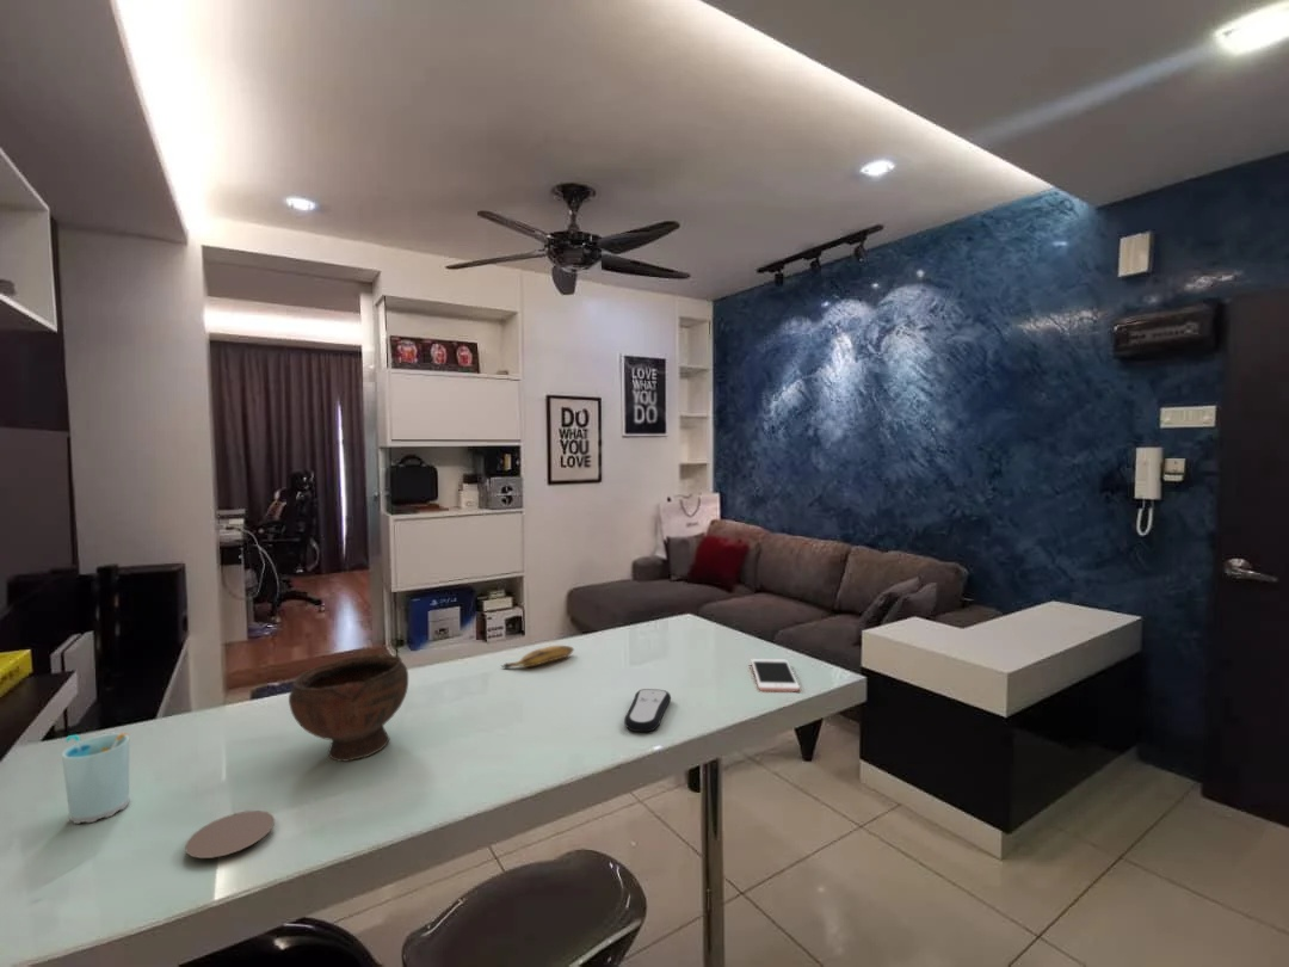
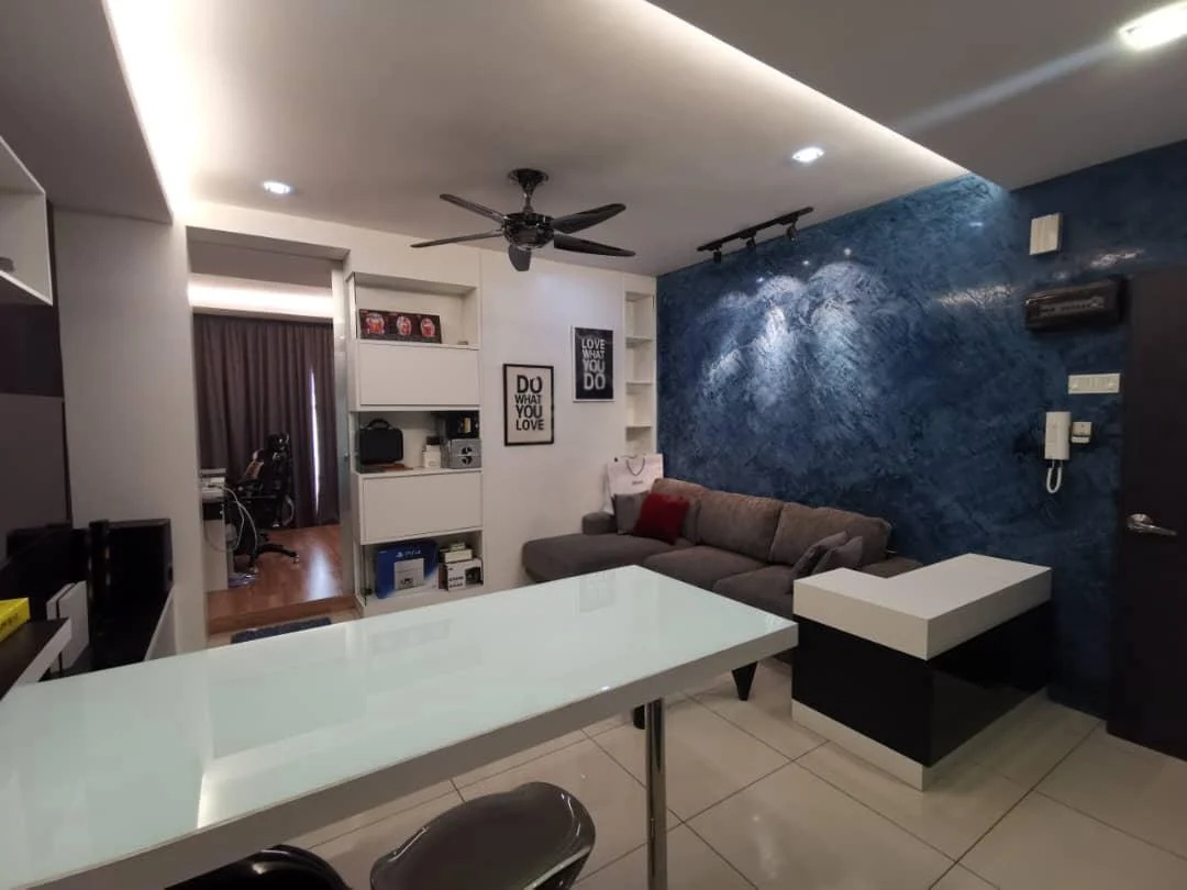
- cup [61,733,130,825]
- remote control [623,688,672,733]
- cell phone [750,658,801,694]
- coaster [184,809,276,860]
- banana [501,645,575,669]
- bowl [288,653,409,763]
